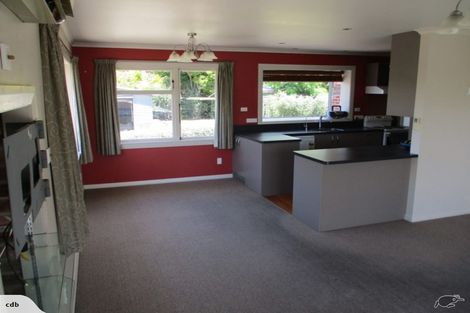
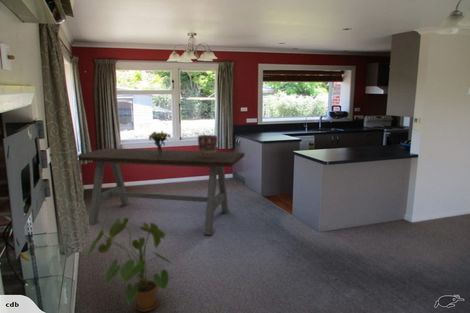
+ bouquet [148,130,172,155]
+ house plant [86,217,175,313]
+ dining table [77,147,245,236]
+ ceramic pot [197,134,219,157]
